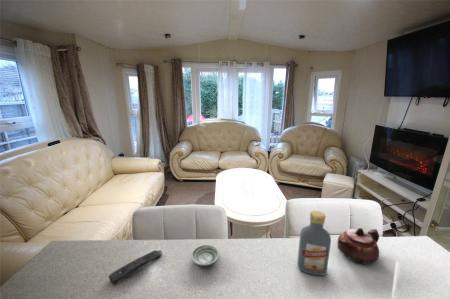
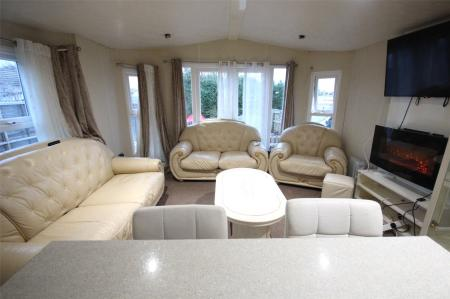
- saucer [190,244,220,267]
- teapot [336,227,380,265]
- vodka [296,209,332,276]
- remote control [108,249,163,286]
